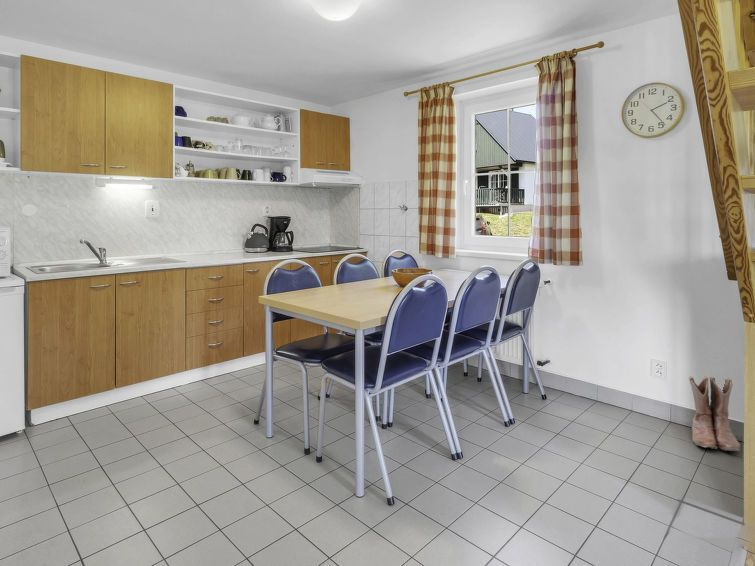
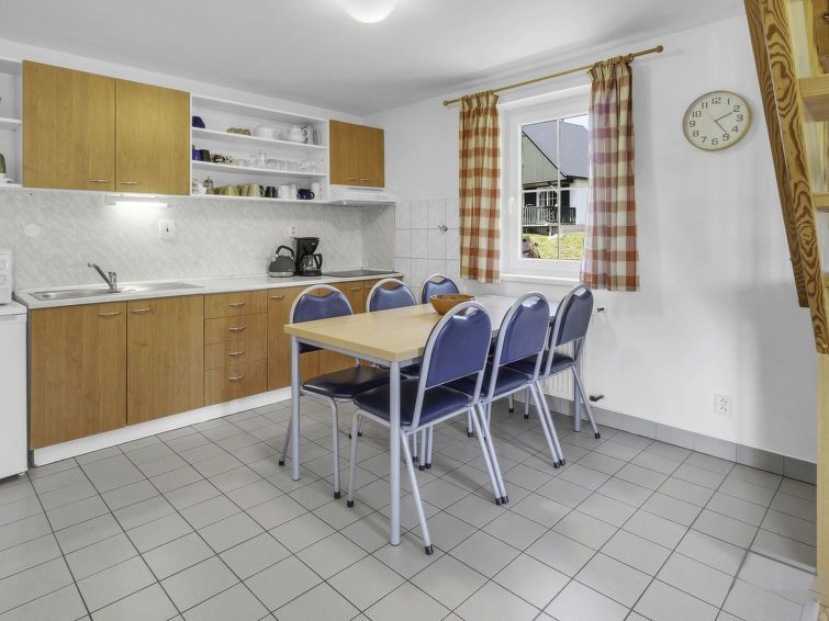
- boots [688,375,741,453]
